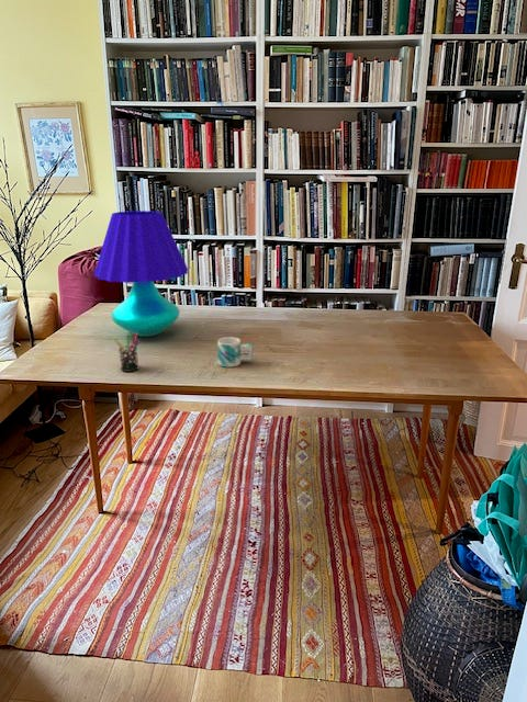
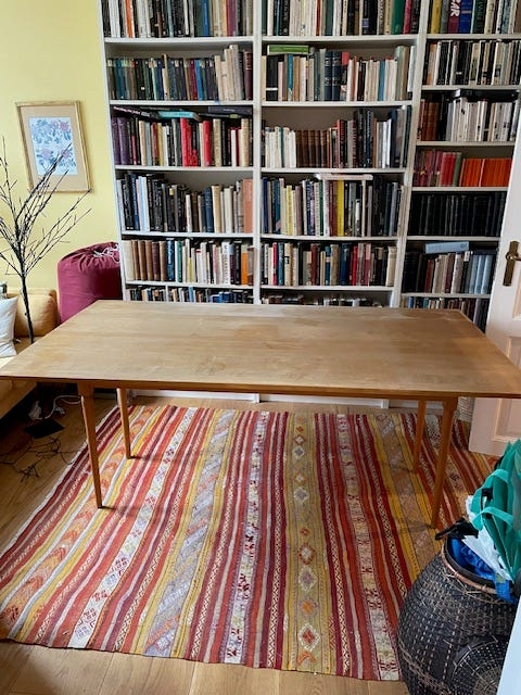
- table lamp [93,210,189,338]
- pen holder [113,333,141,373]
- mug [216,336,254,369]
